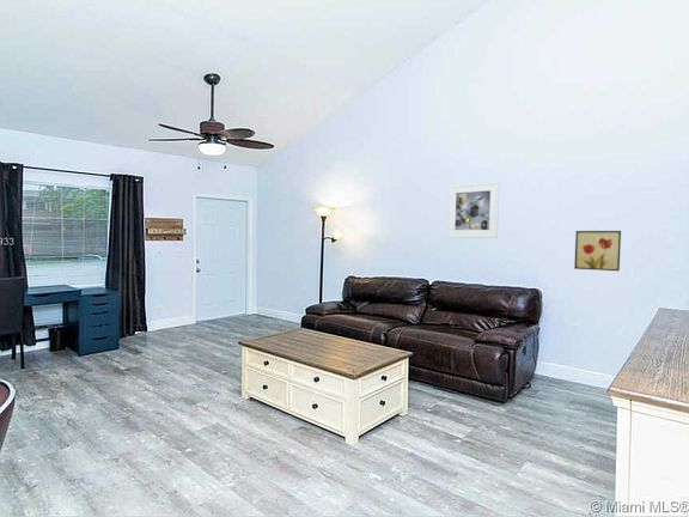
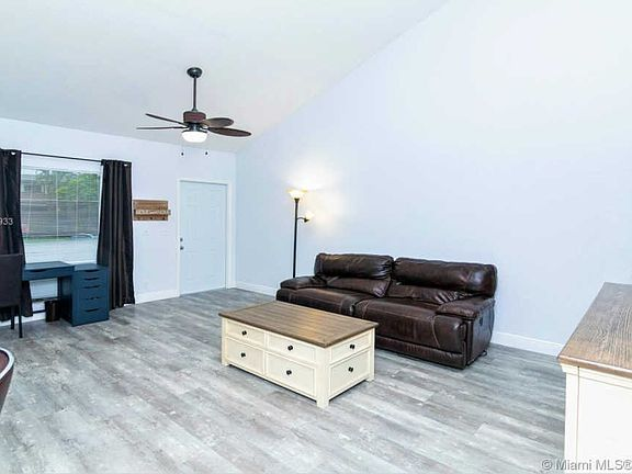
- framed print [446,181,501,239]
- wall art [573,230,622,272]
